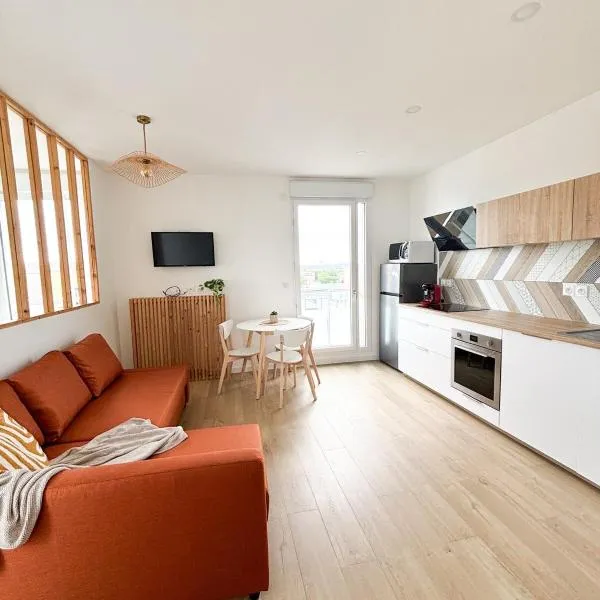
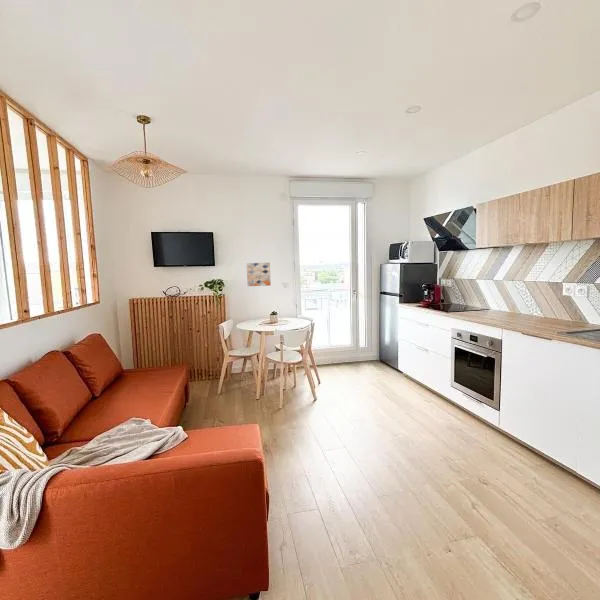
+ wall art [246,262,272,287]
